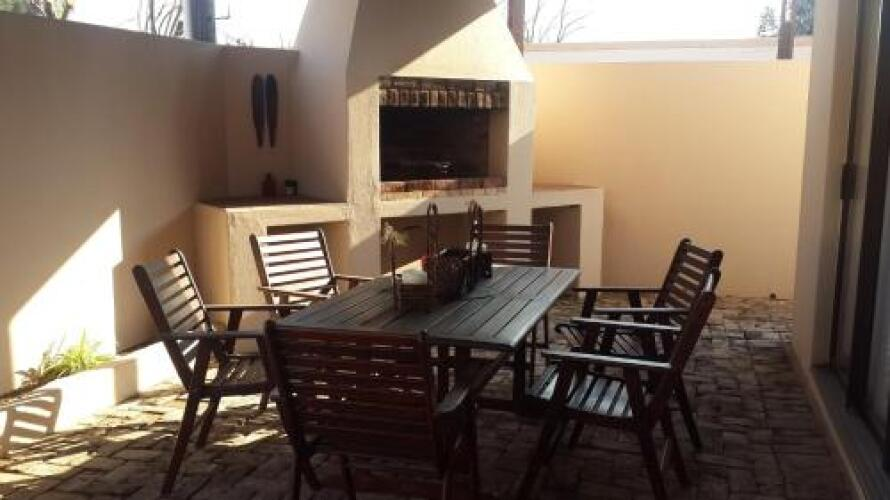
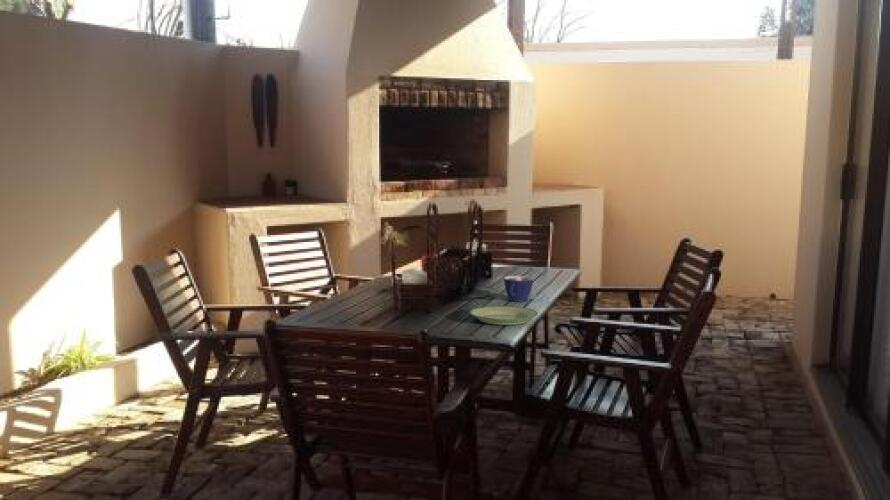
+ plate [468,305,539,326]
+ cup [503,275,534,303]
